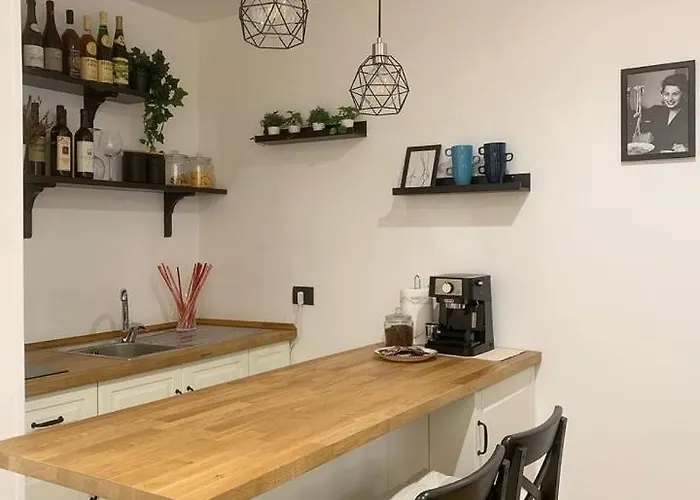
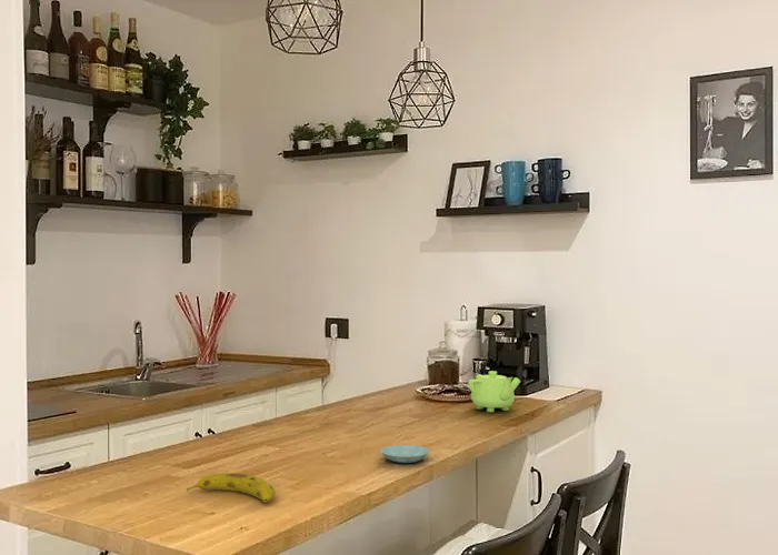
+ teapot [467,370,521,413]
+ saucer [379,444,431,464]
+ fruit [186,472,277,503]
